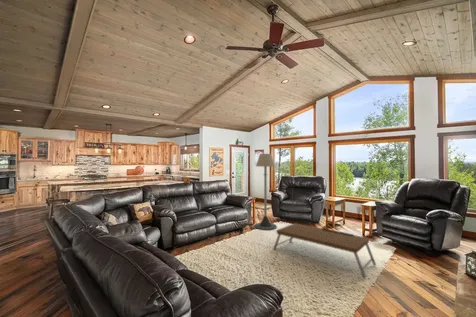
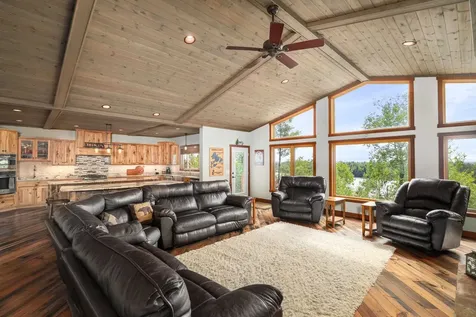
- floor lamp [254,153,278,231]
- coffee table [272,222,377,279]
